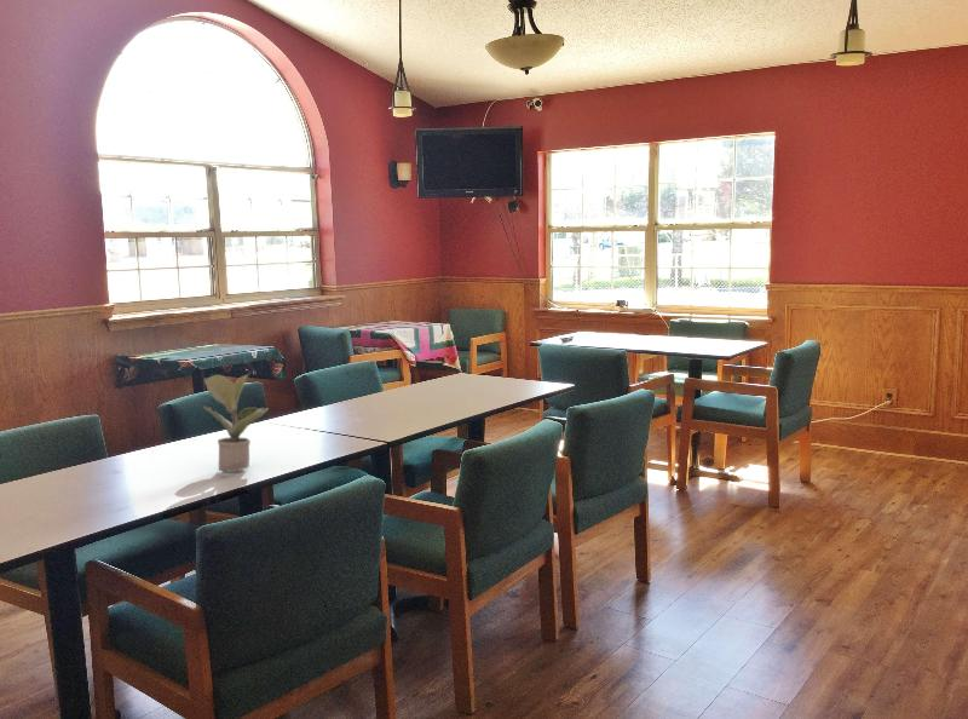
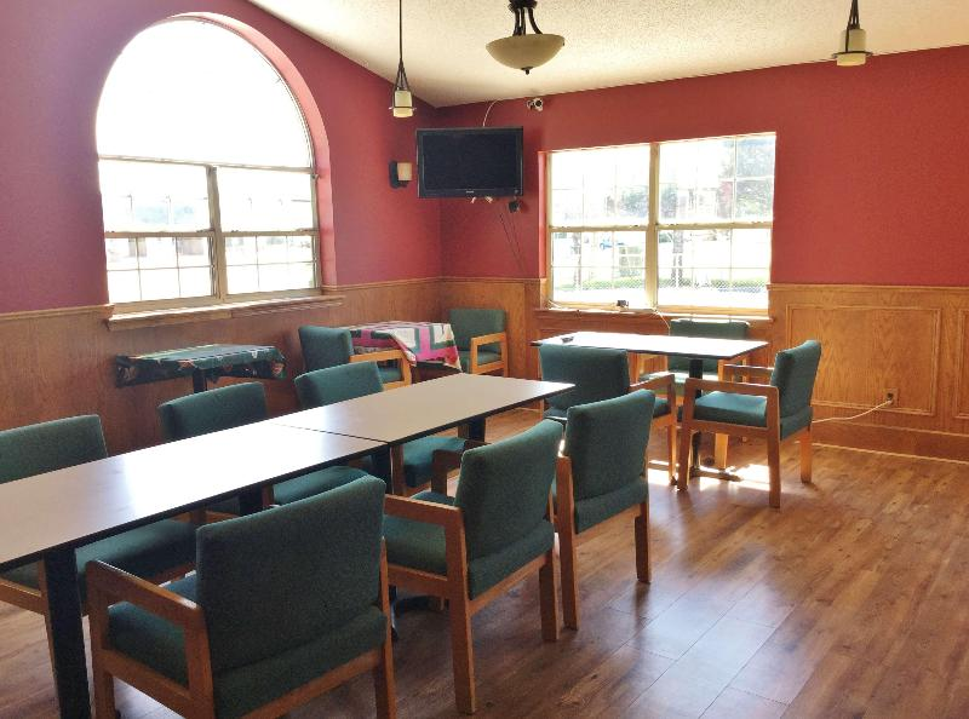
- potted plant [201,370,270,473]
